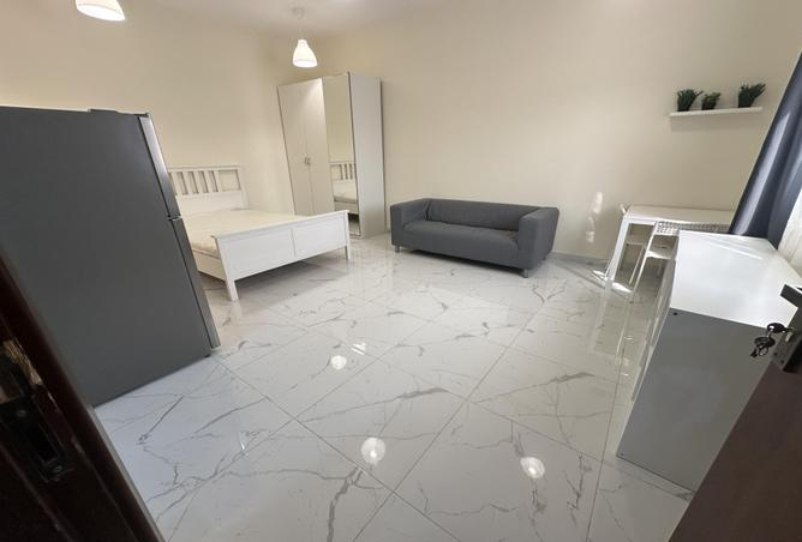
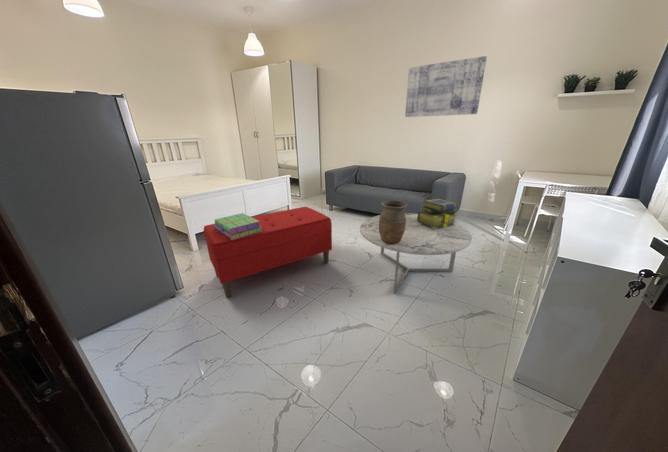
+ coffee table [359,212,473,295]
+ bench [203,206,333,298]
+ wall art [404,55,488,118]
+ vase [379,200,408,244]
+ stack of books [214,212,262,240]
+ stack of books [417,198,458,229]
